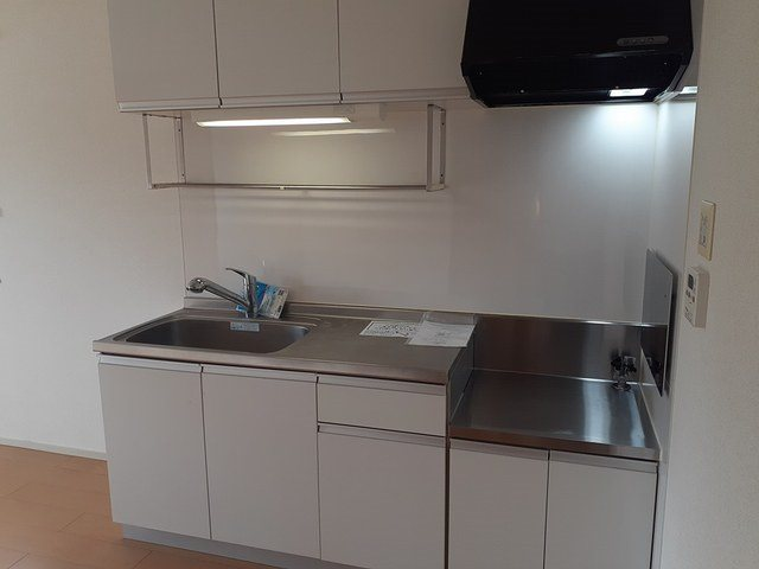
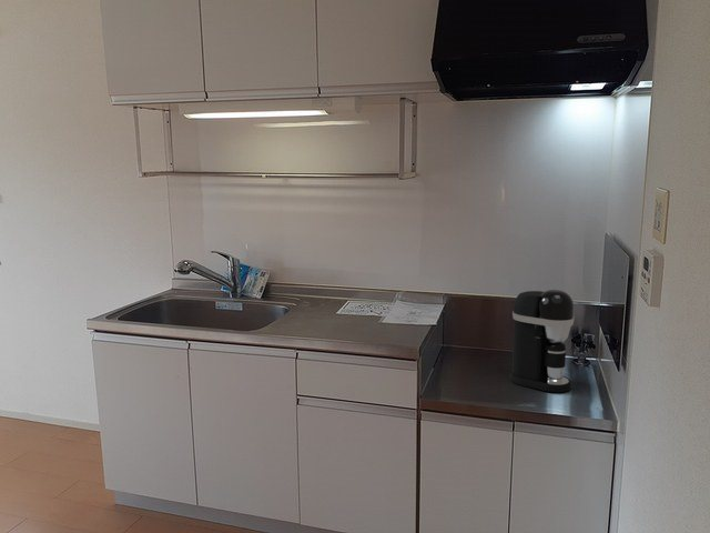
+ coffee maker [508,289,576,393]
